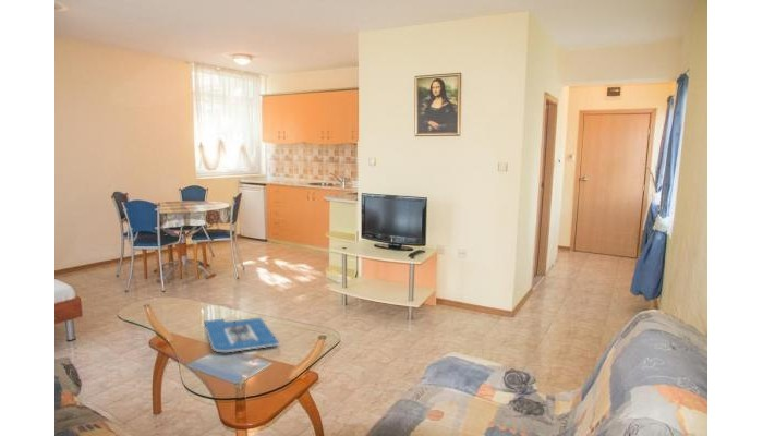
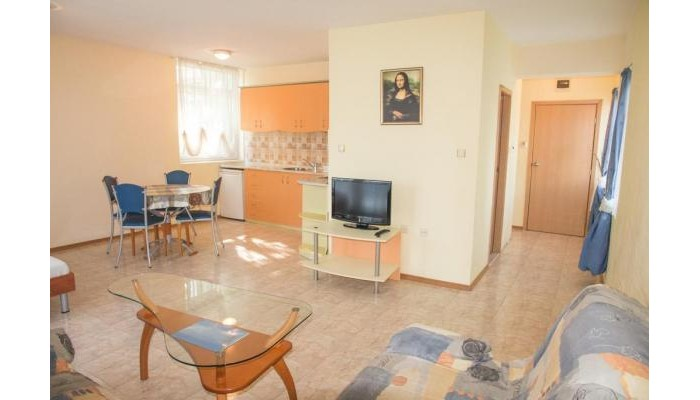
- board game [204,317,281,353]
